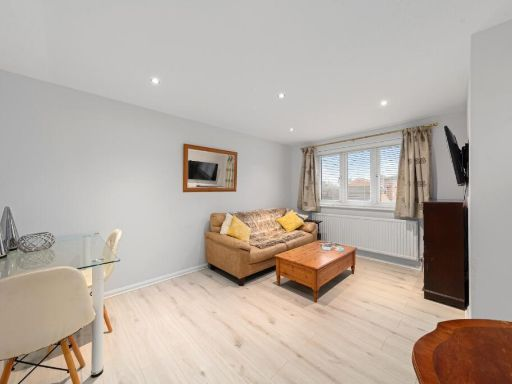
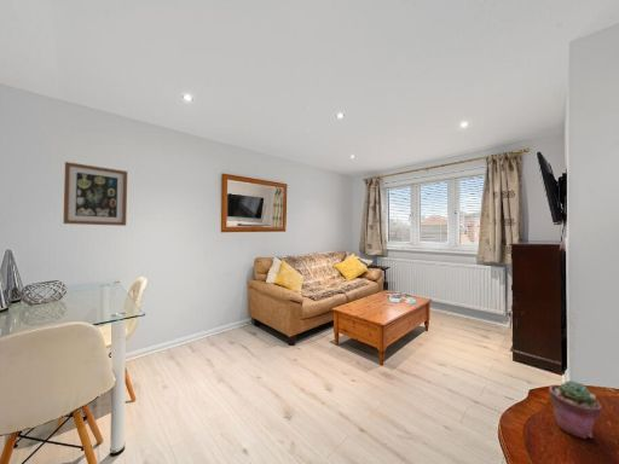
+ potted succulent [548,379,603,440]
+ wall art [62,161,128,227]
